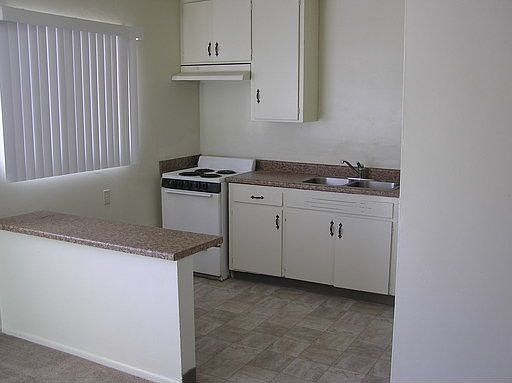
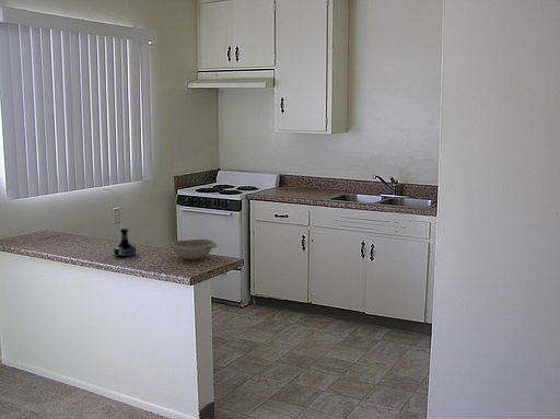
+ decorative bowl [170,238,219,261]
+ tequila bottle [113,228,138,258]
